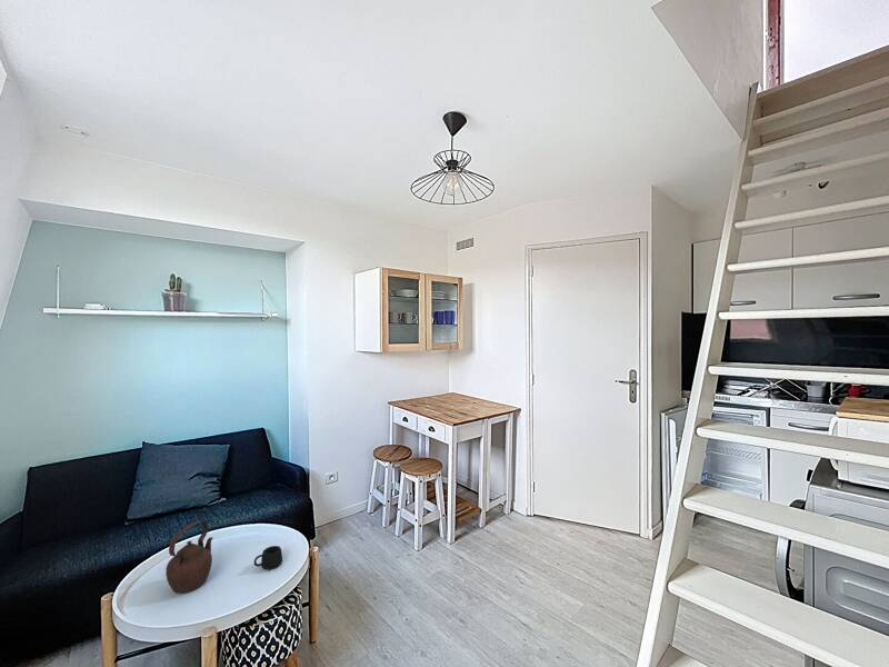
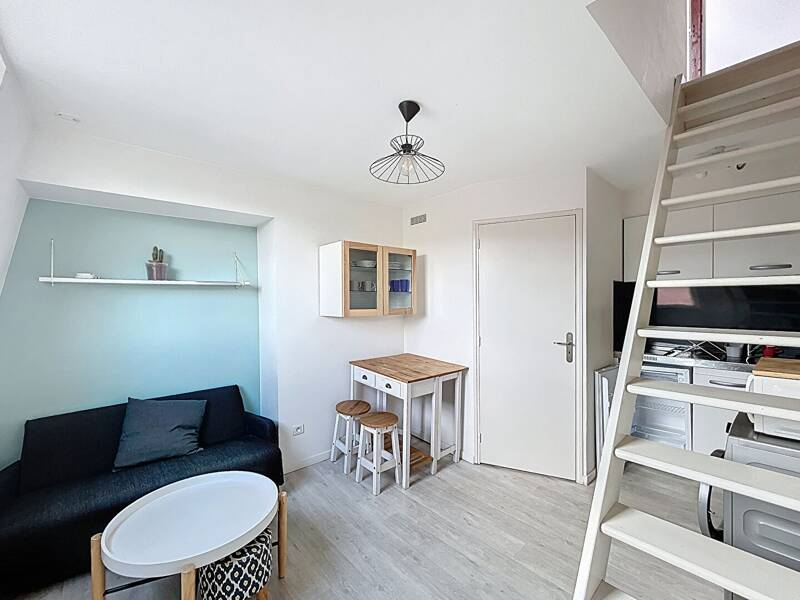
- mug [253,545,283,570]
- teapot [164,519,214,595]
